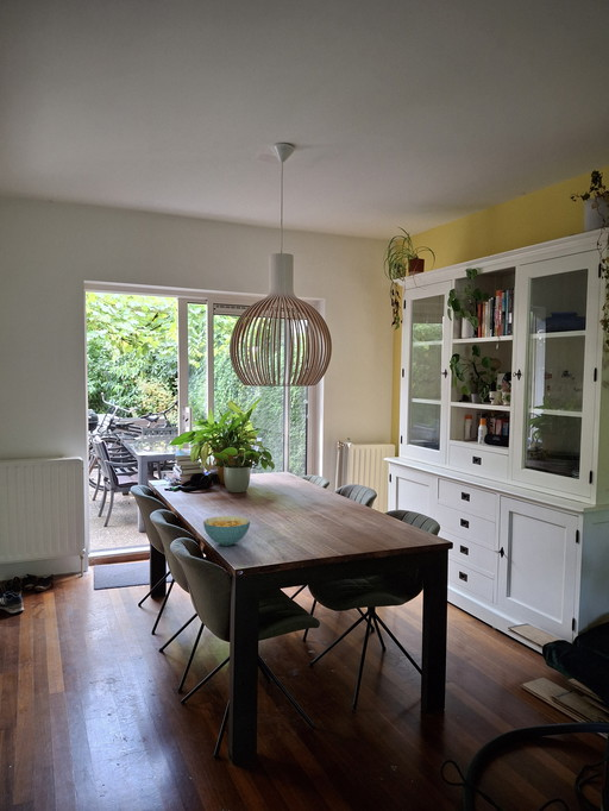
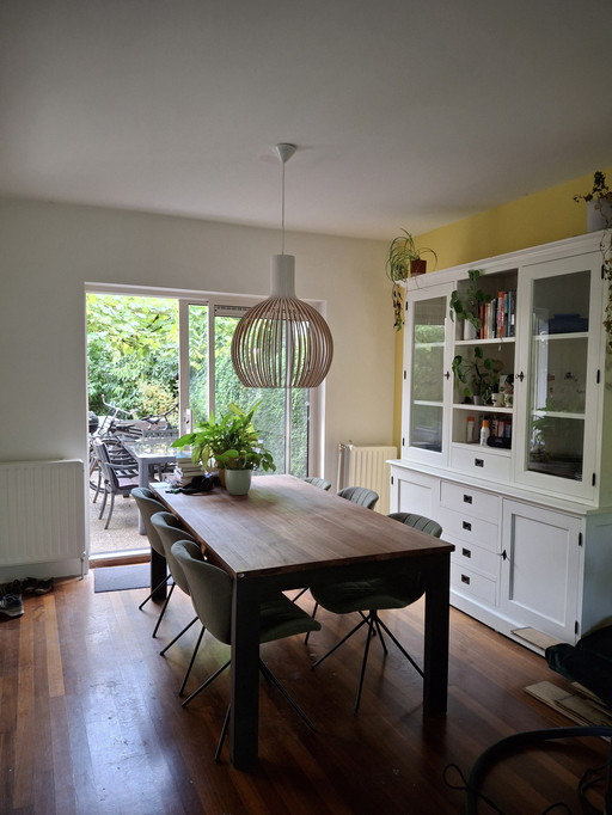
- cereal bowl [202,515,251,547]
